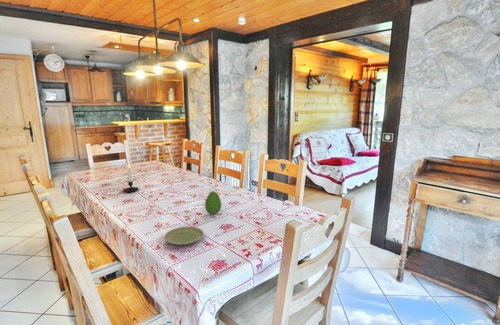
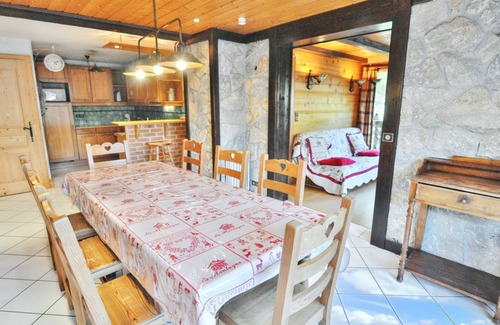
- plate [163,226,205,246]
- candle [122,159,140,193]
- fruit [204,190,222,216]
